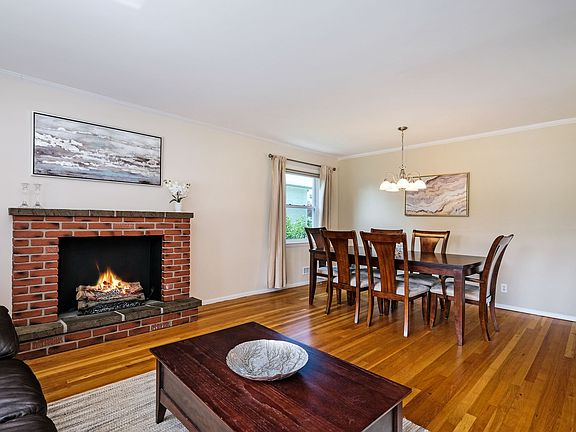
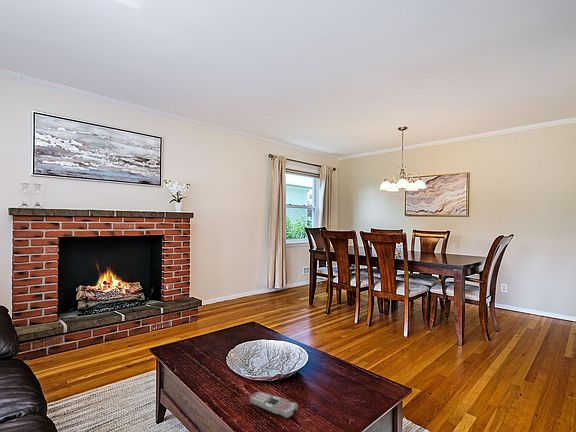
+ remote control [249,391,299,420]
